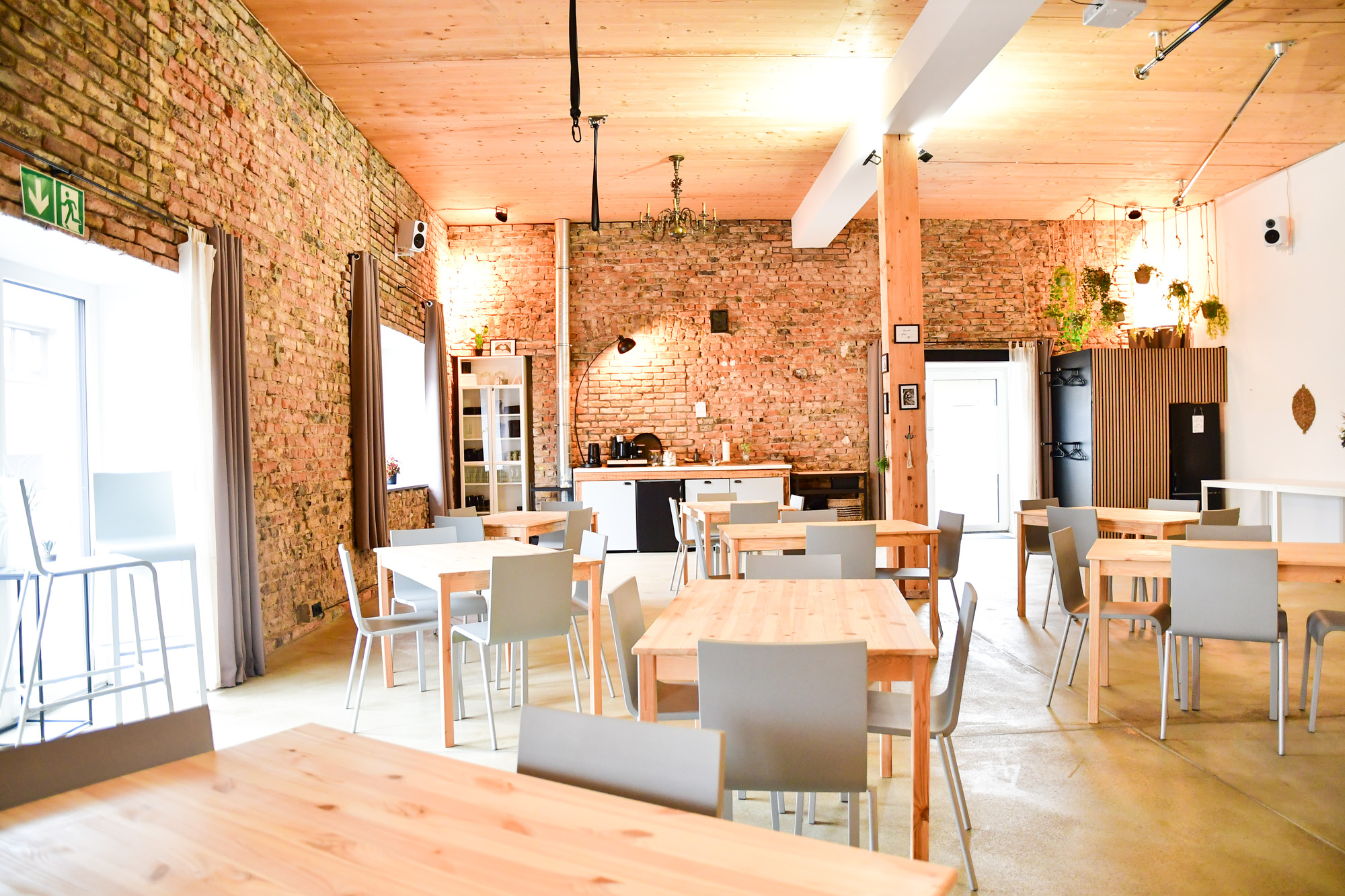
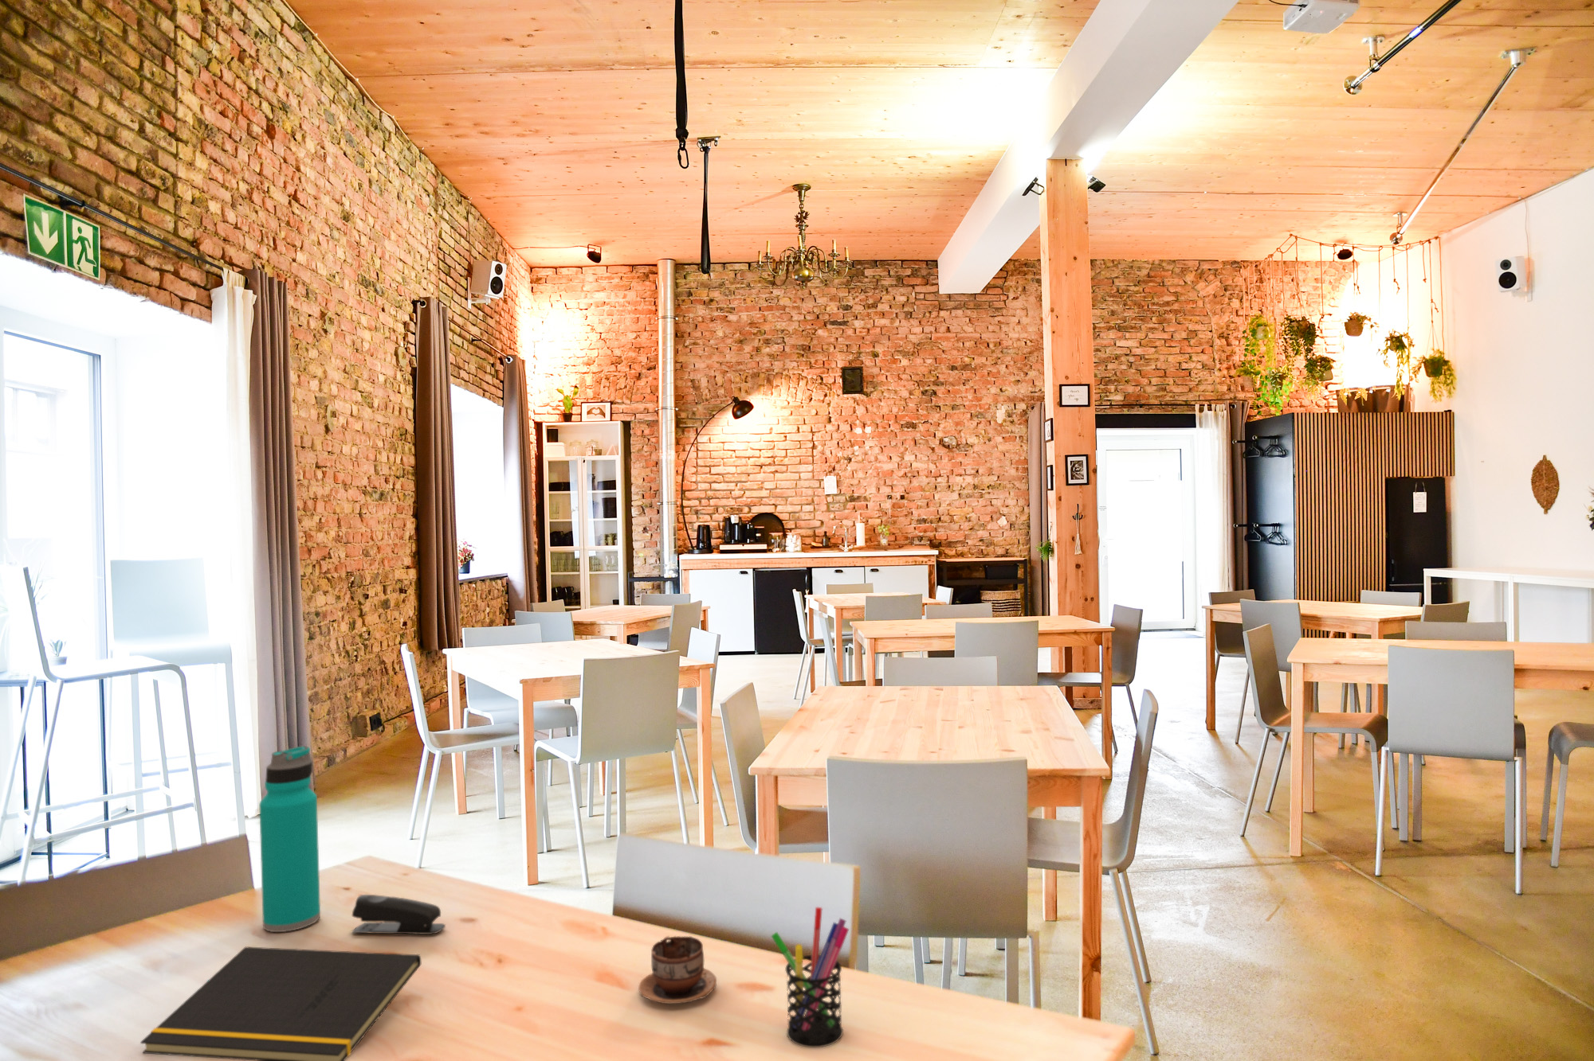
+ stapler [351,894,447,935]
+ notepad [140,946,422,1061]
+ cup [638,935,717,1004]
+ pen holder [770,907,850,1048]
+ water bottle [258,745,321,933]
